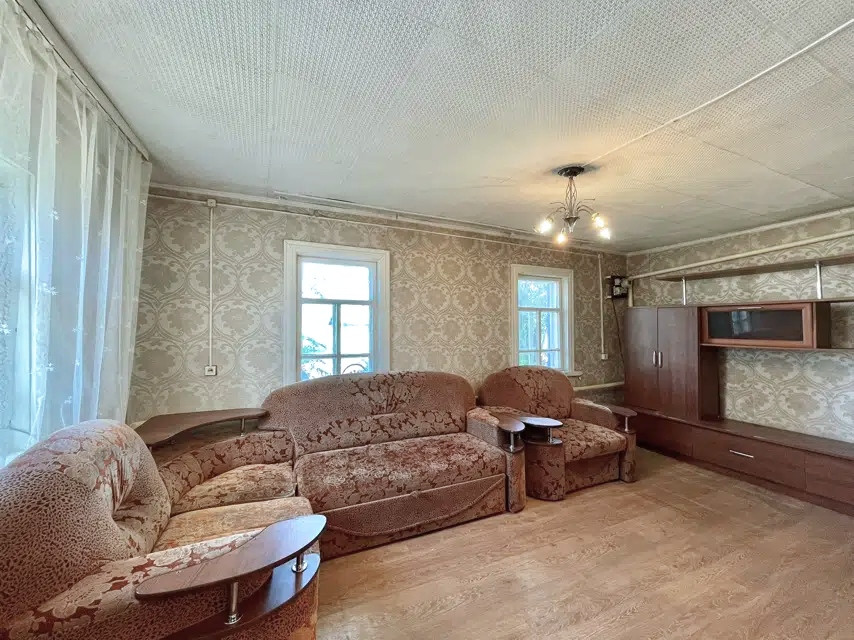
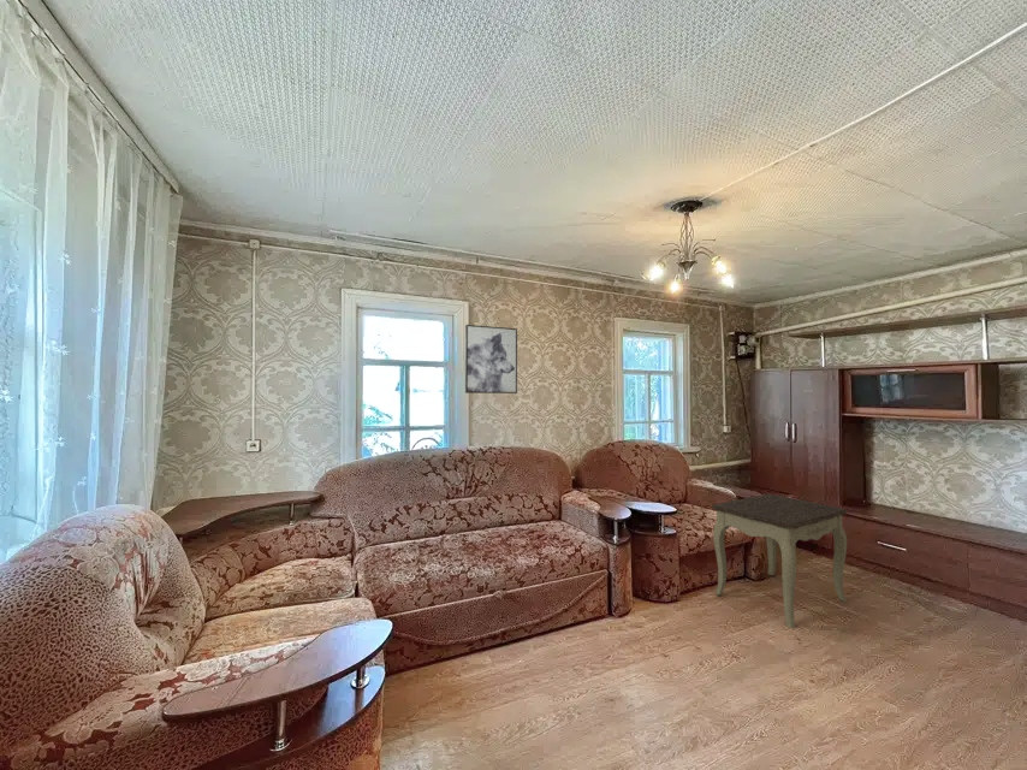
+ wall art [464,324,518,395]
+ side table [711,493,849,629]
